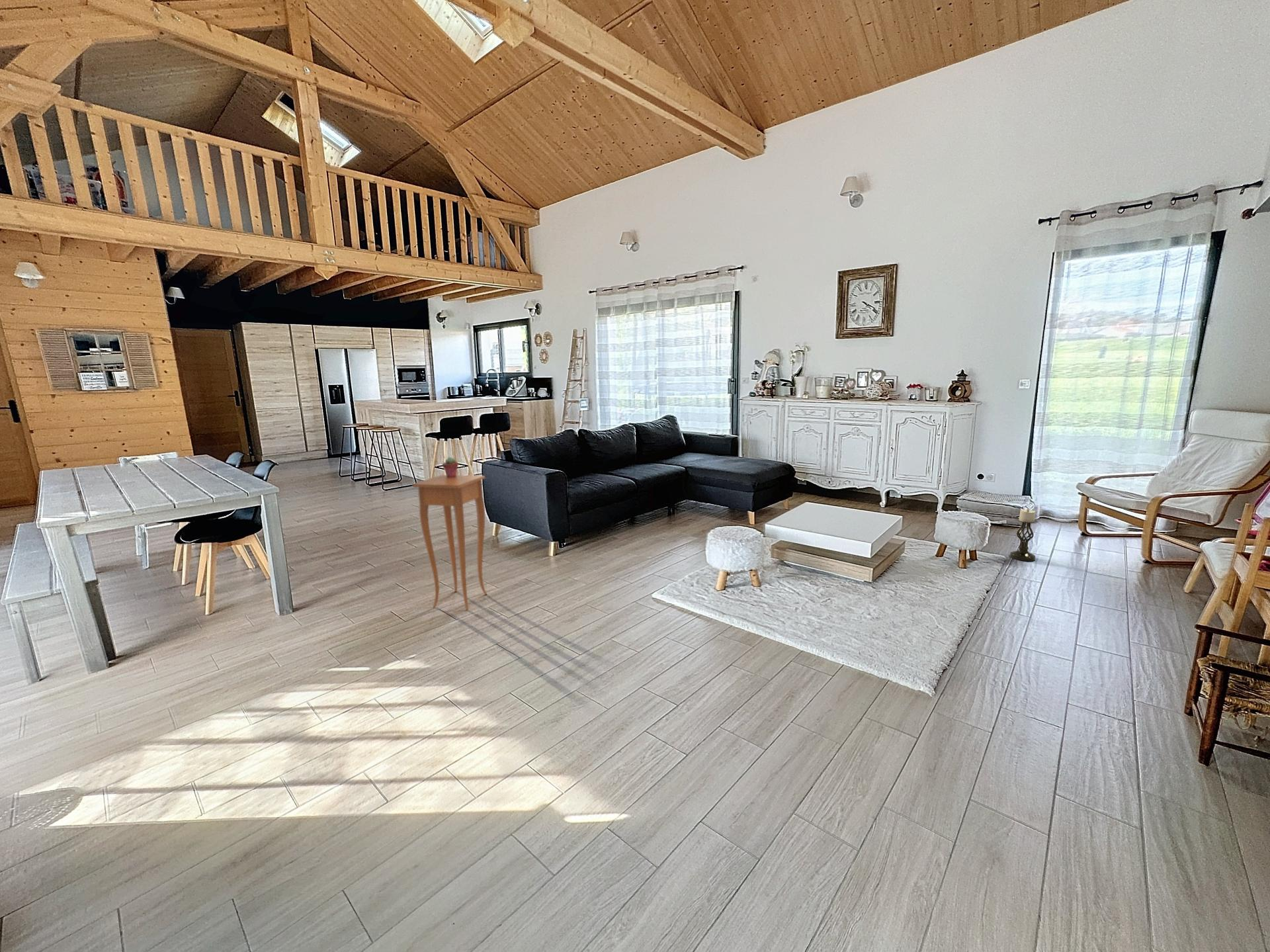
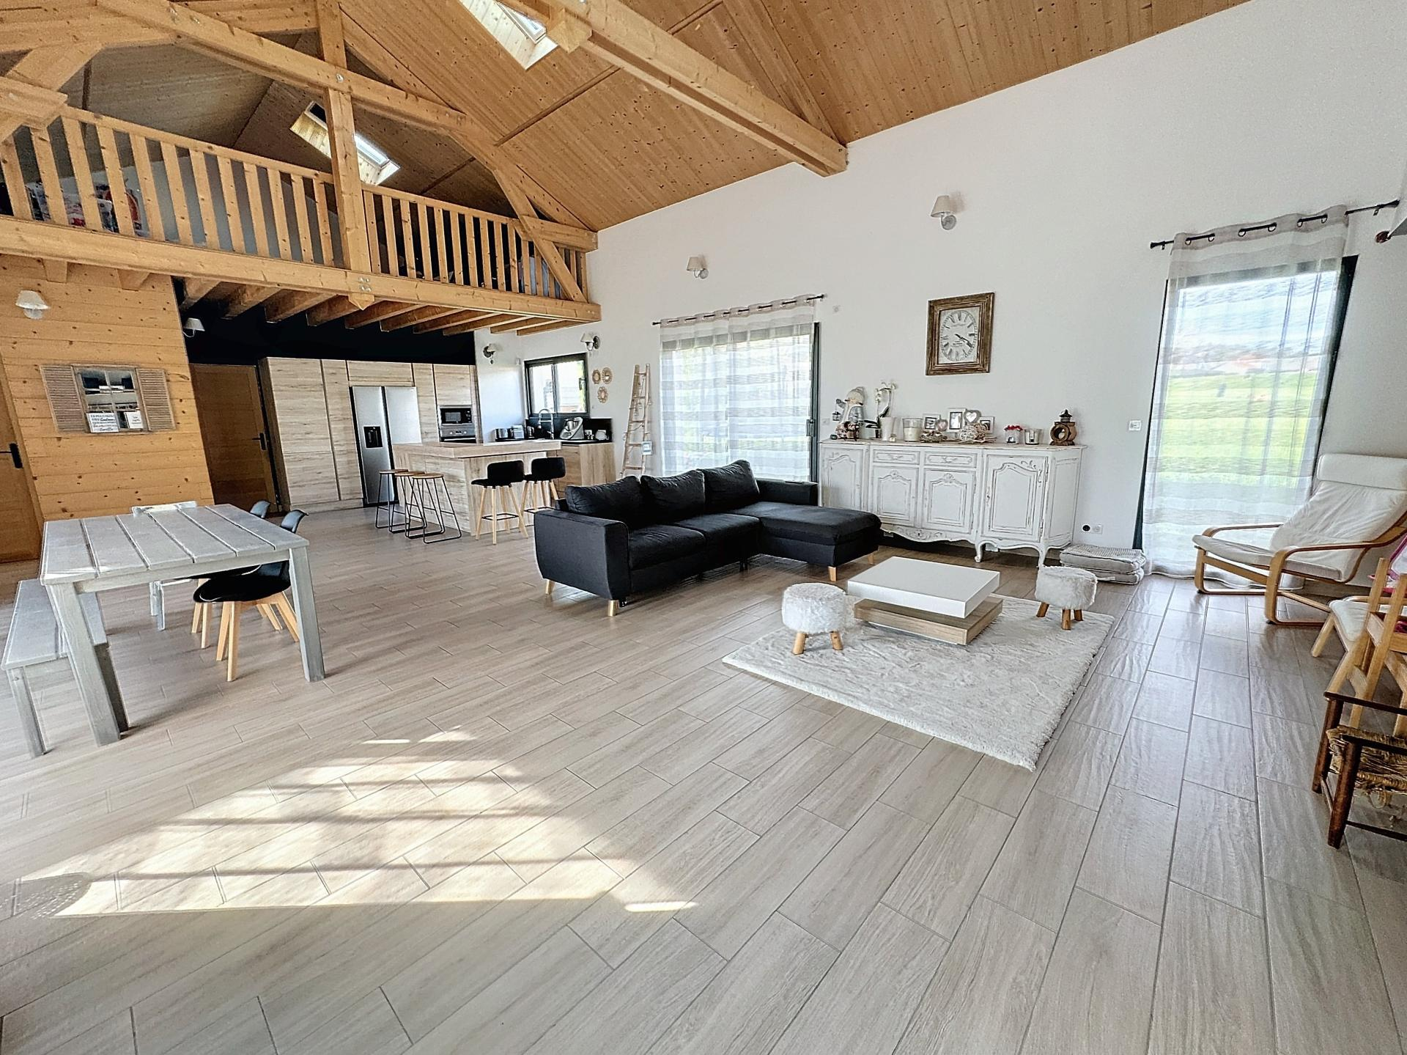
- side table [411,474,488,611]
- potted succulent [441,456,459,478]
- candle holder [1009,508,1038,562]
